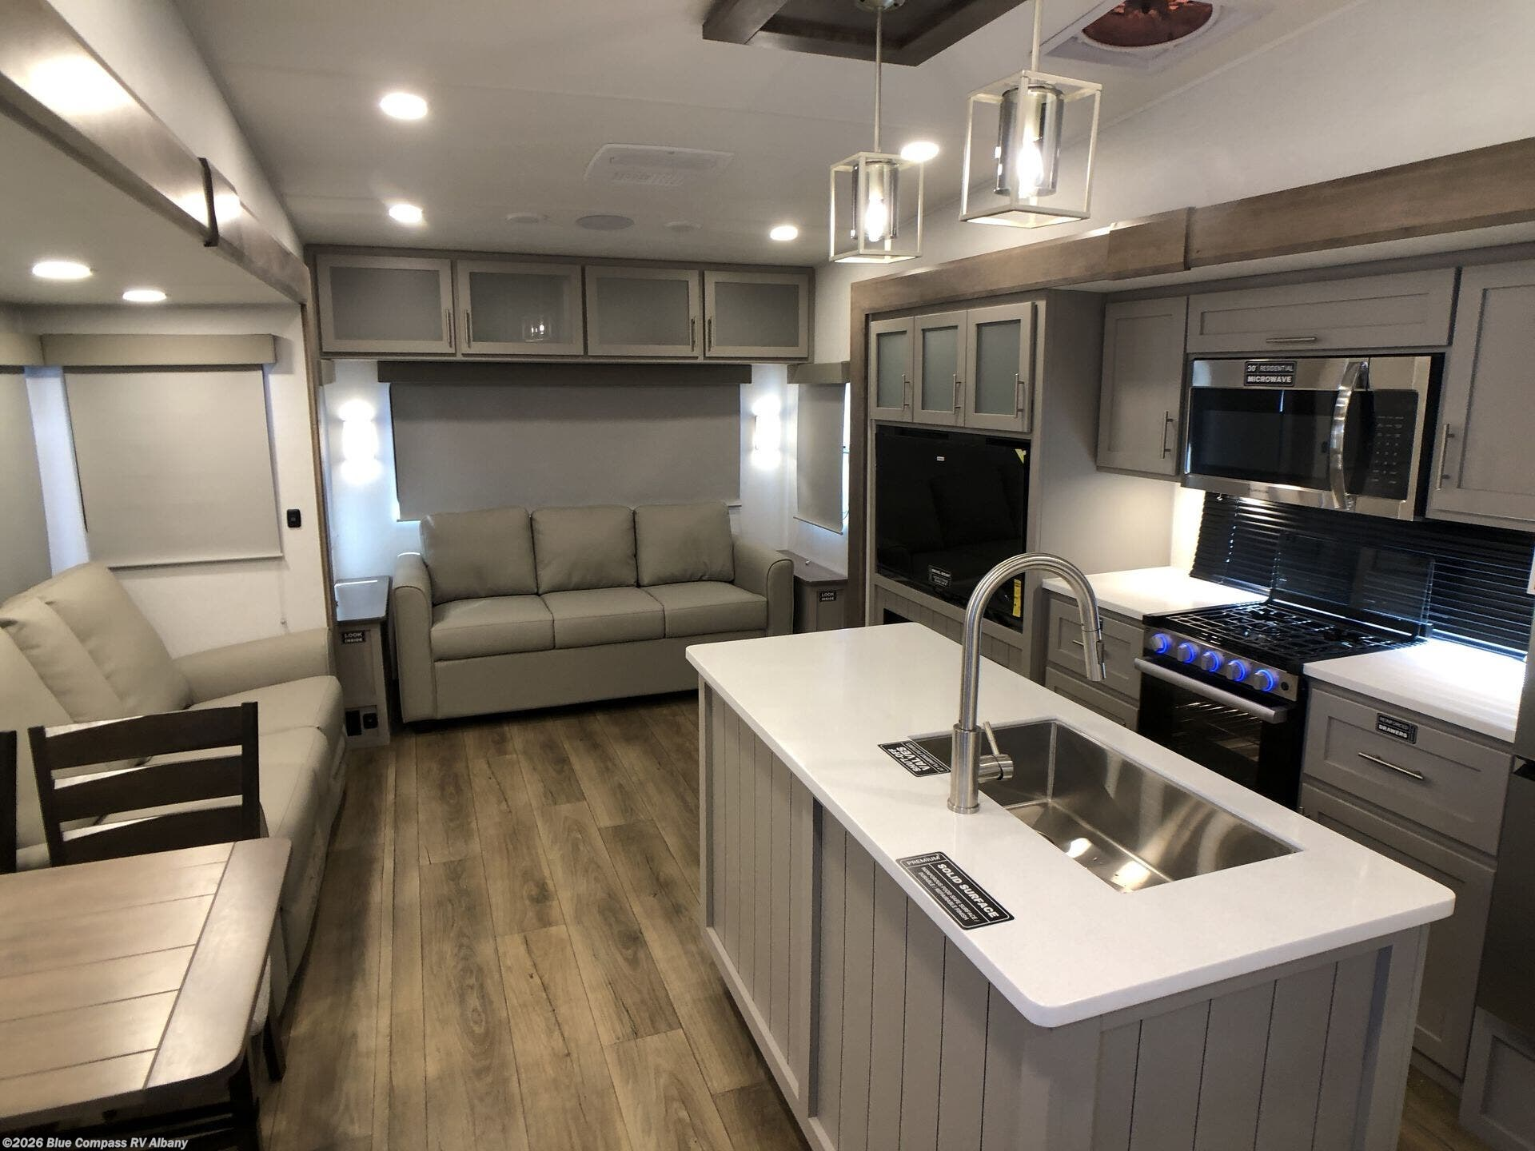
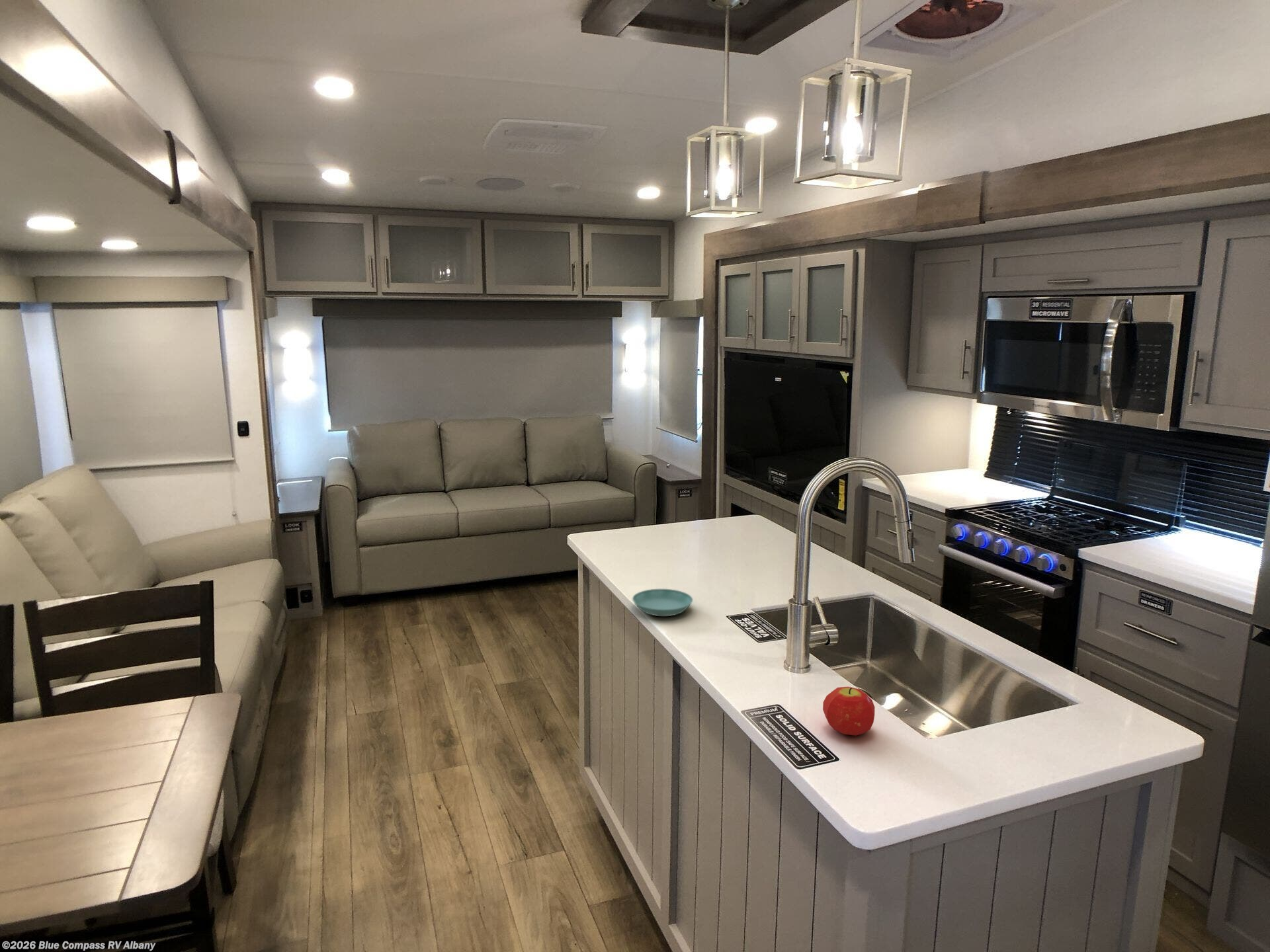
+ fruit [822,686,875,736]
+ saucer [632,588,693,617]
